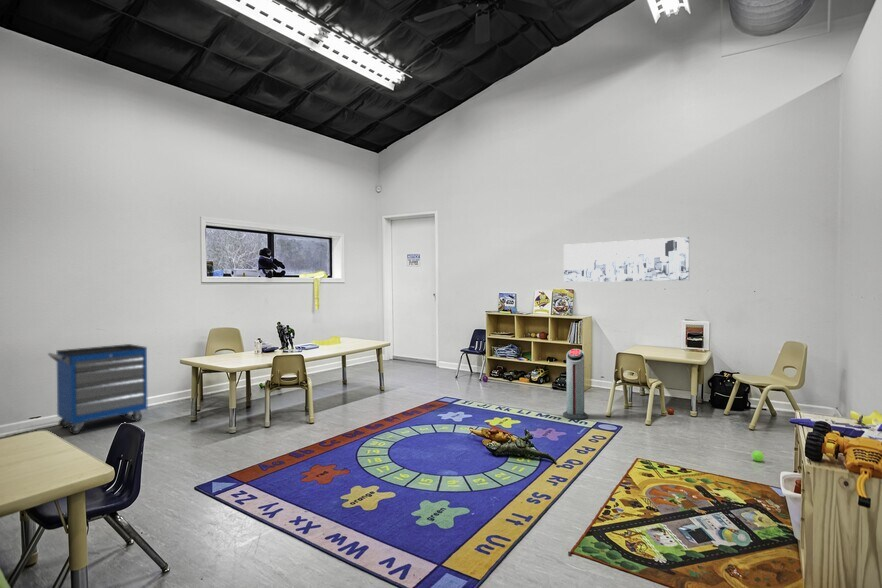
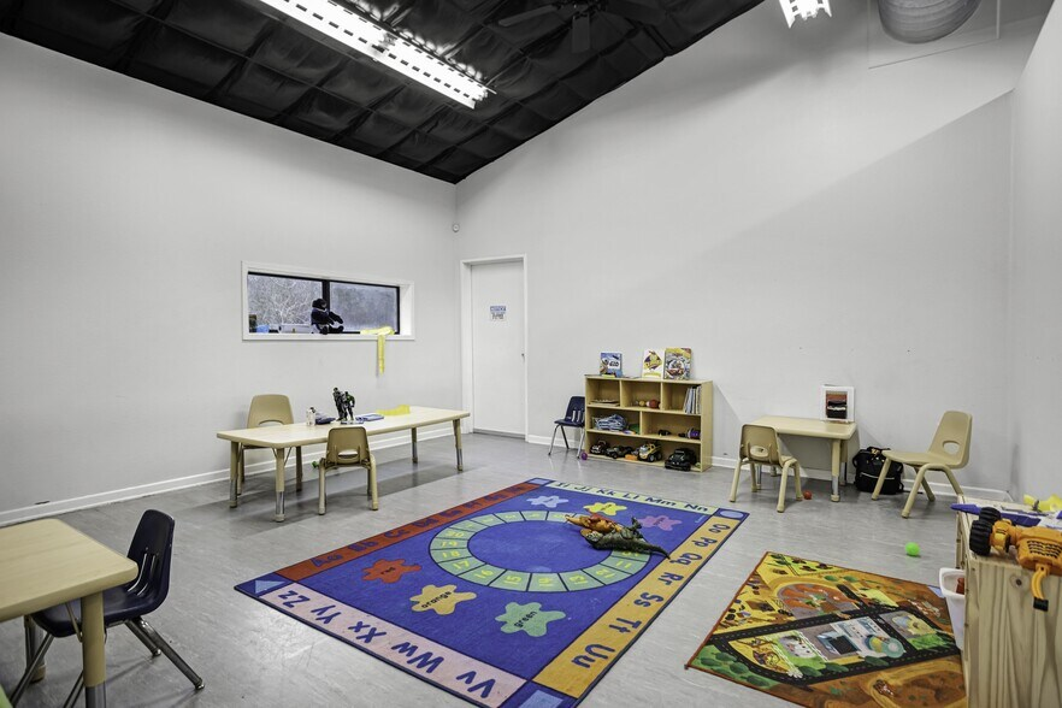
- storage cabinet [47,343,149,435]
- air purifier [562,348,589,421]
- wall art [563,236,690,283]
